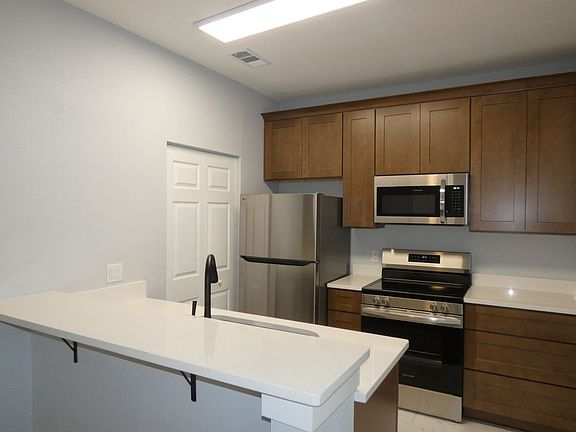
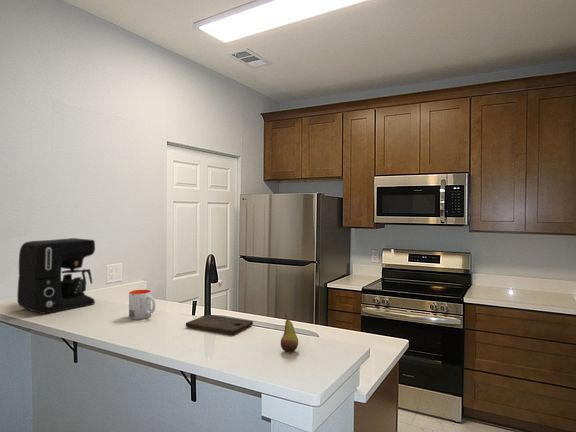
+ cutting board [185,314,254,336]
+ coffee maker [16,237,96,315]
+ mug [128,289,156,320]
+ fruit [280,313,299,353]
